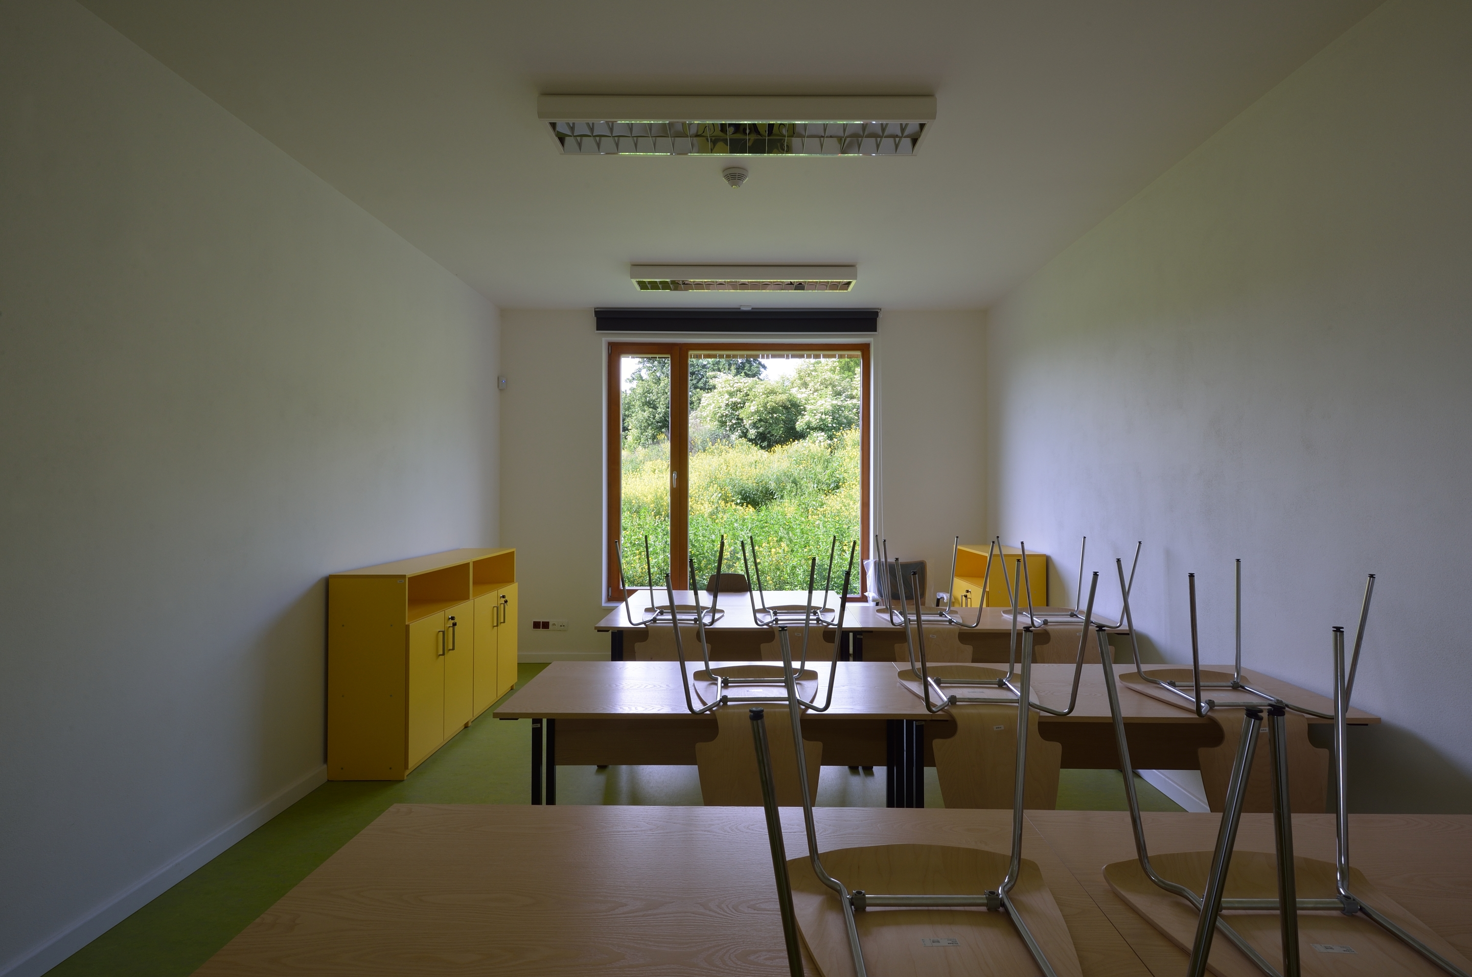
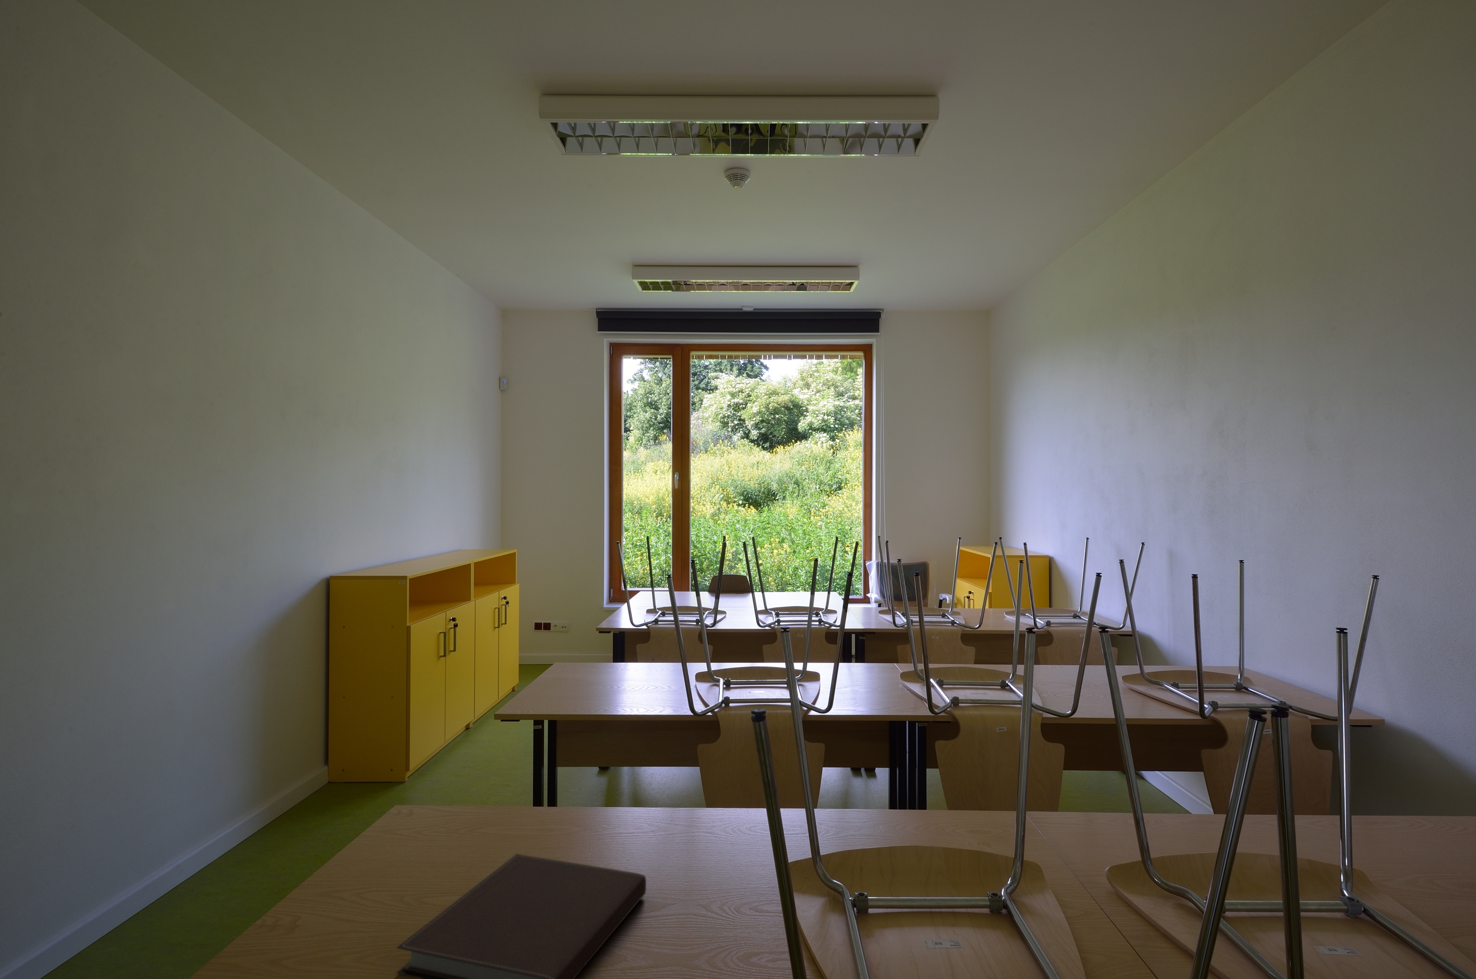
+ notebook [396,853,647,979]
